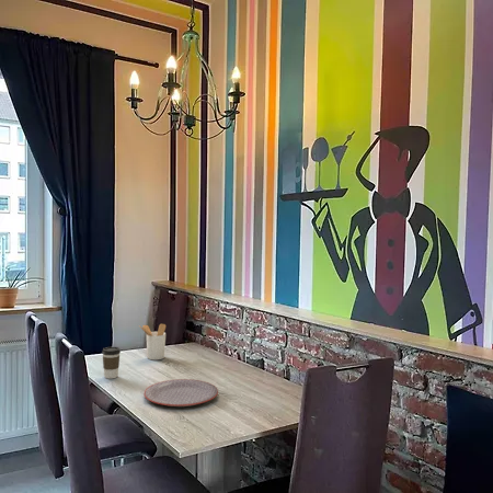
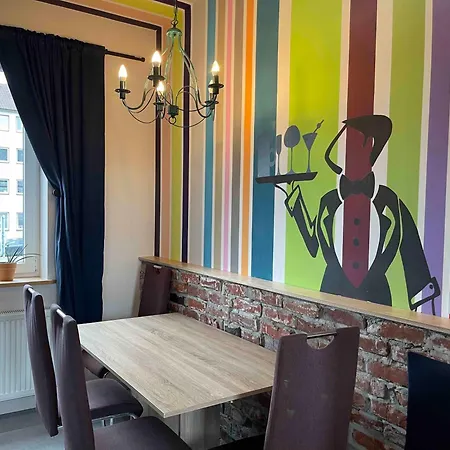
- coffee cup [101,346,122,380]
- plate [142,378,219,408]
- utensil holder [139,323,167,360]
